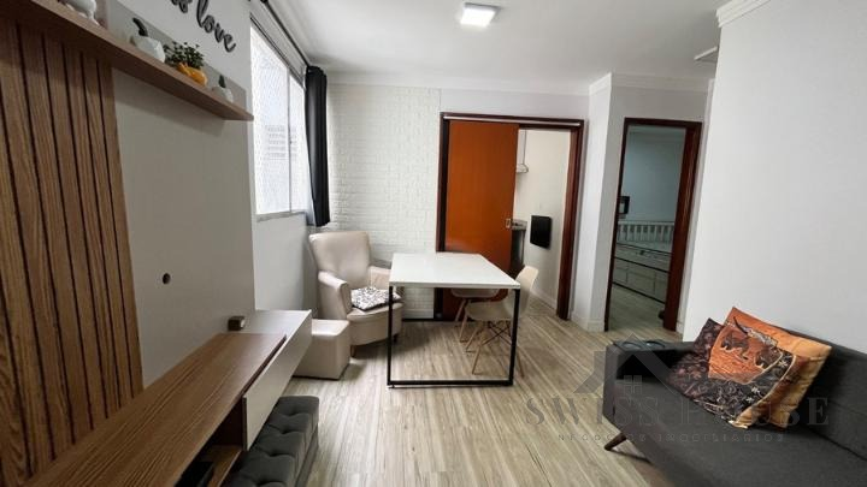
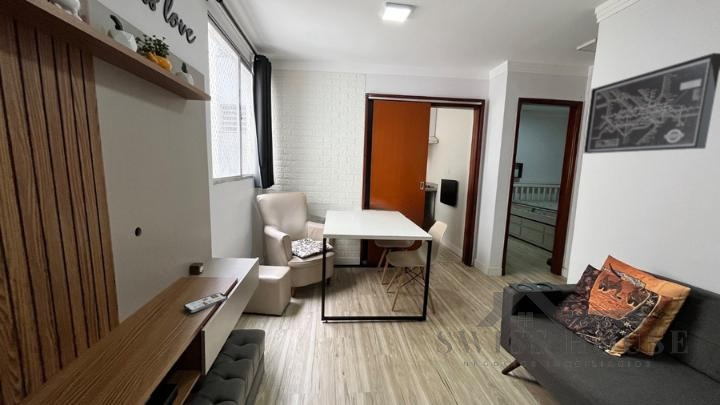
+ wall art [583,52,720,155]
+ phone case [183,292,229,314]
